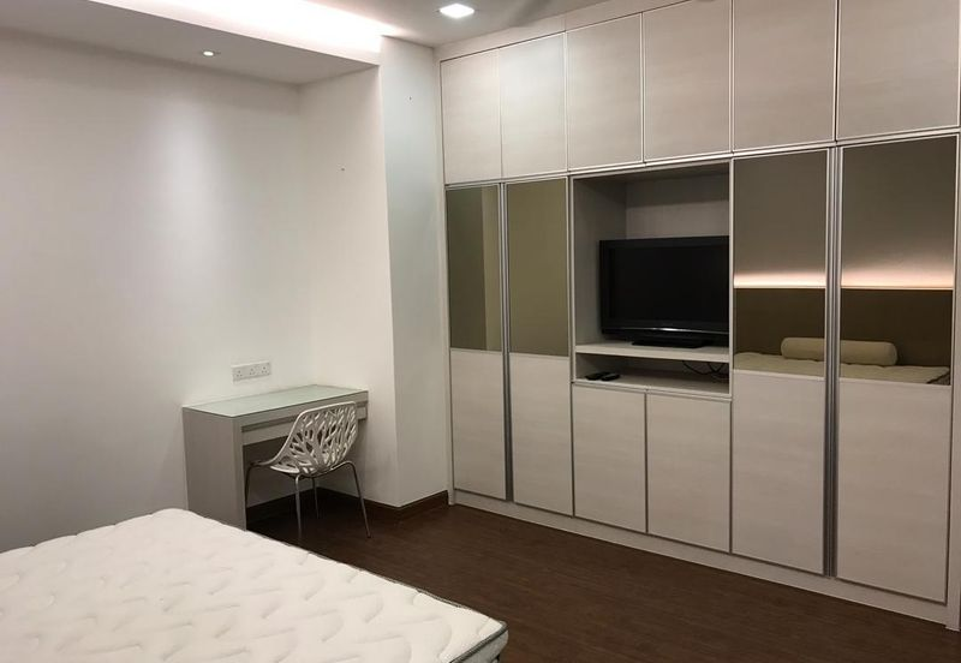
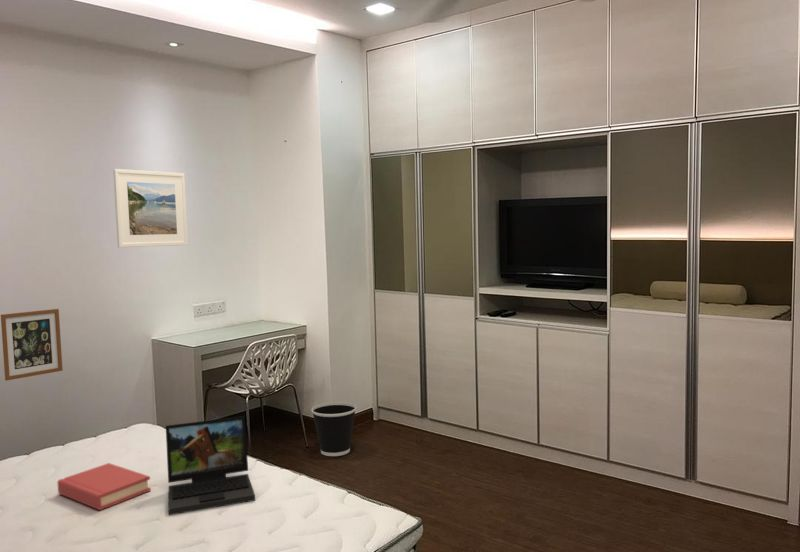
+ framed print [112,168,189,248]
+ wastebasket [311,401,357,457]
+ hardback book [56,462,152,511]
+ wall art [0,308,64,381]
+ laptop [165,415,256,516]
